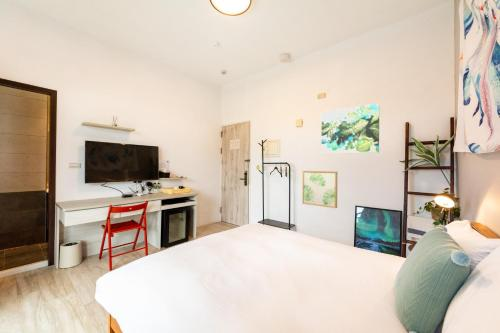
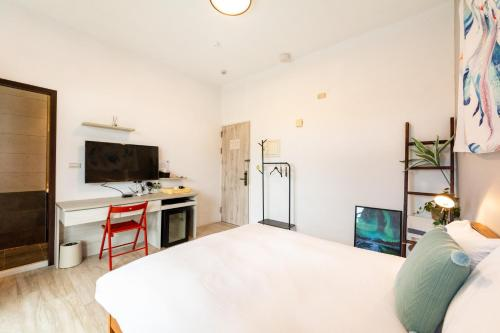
- wall art [320,102,380,156]
- wall art [302,170,338,209]
